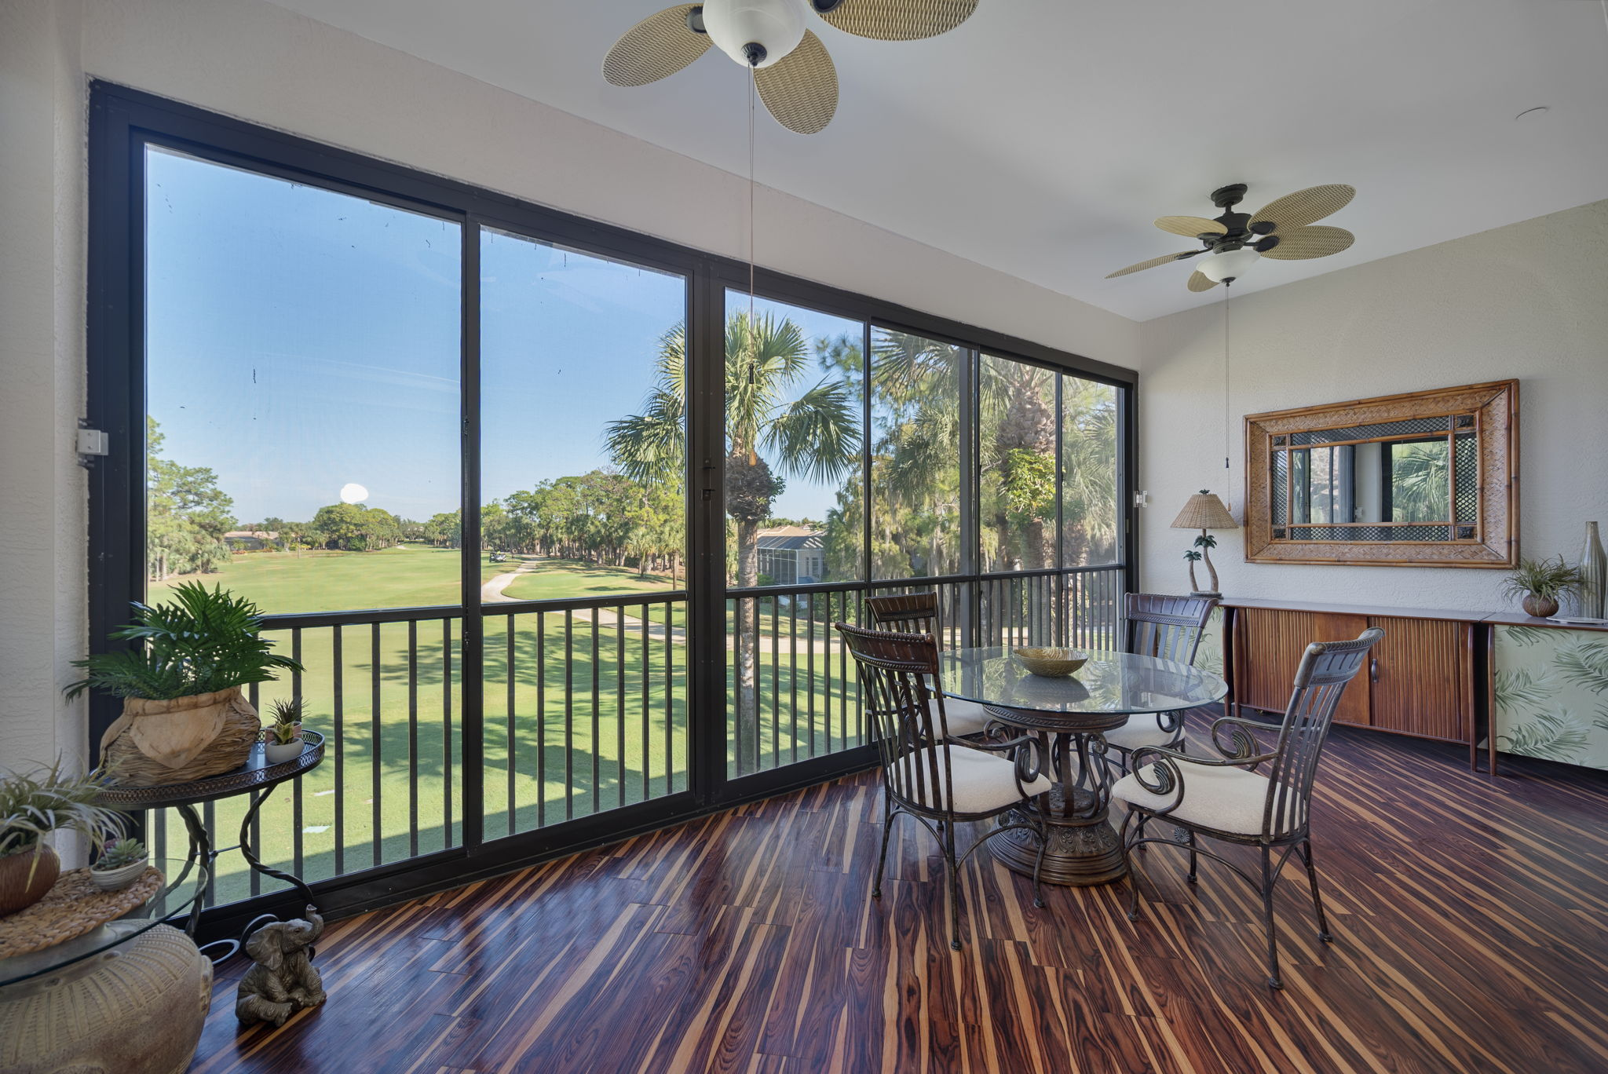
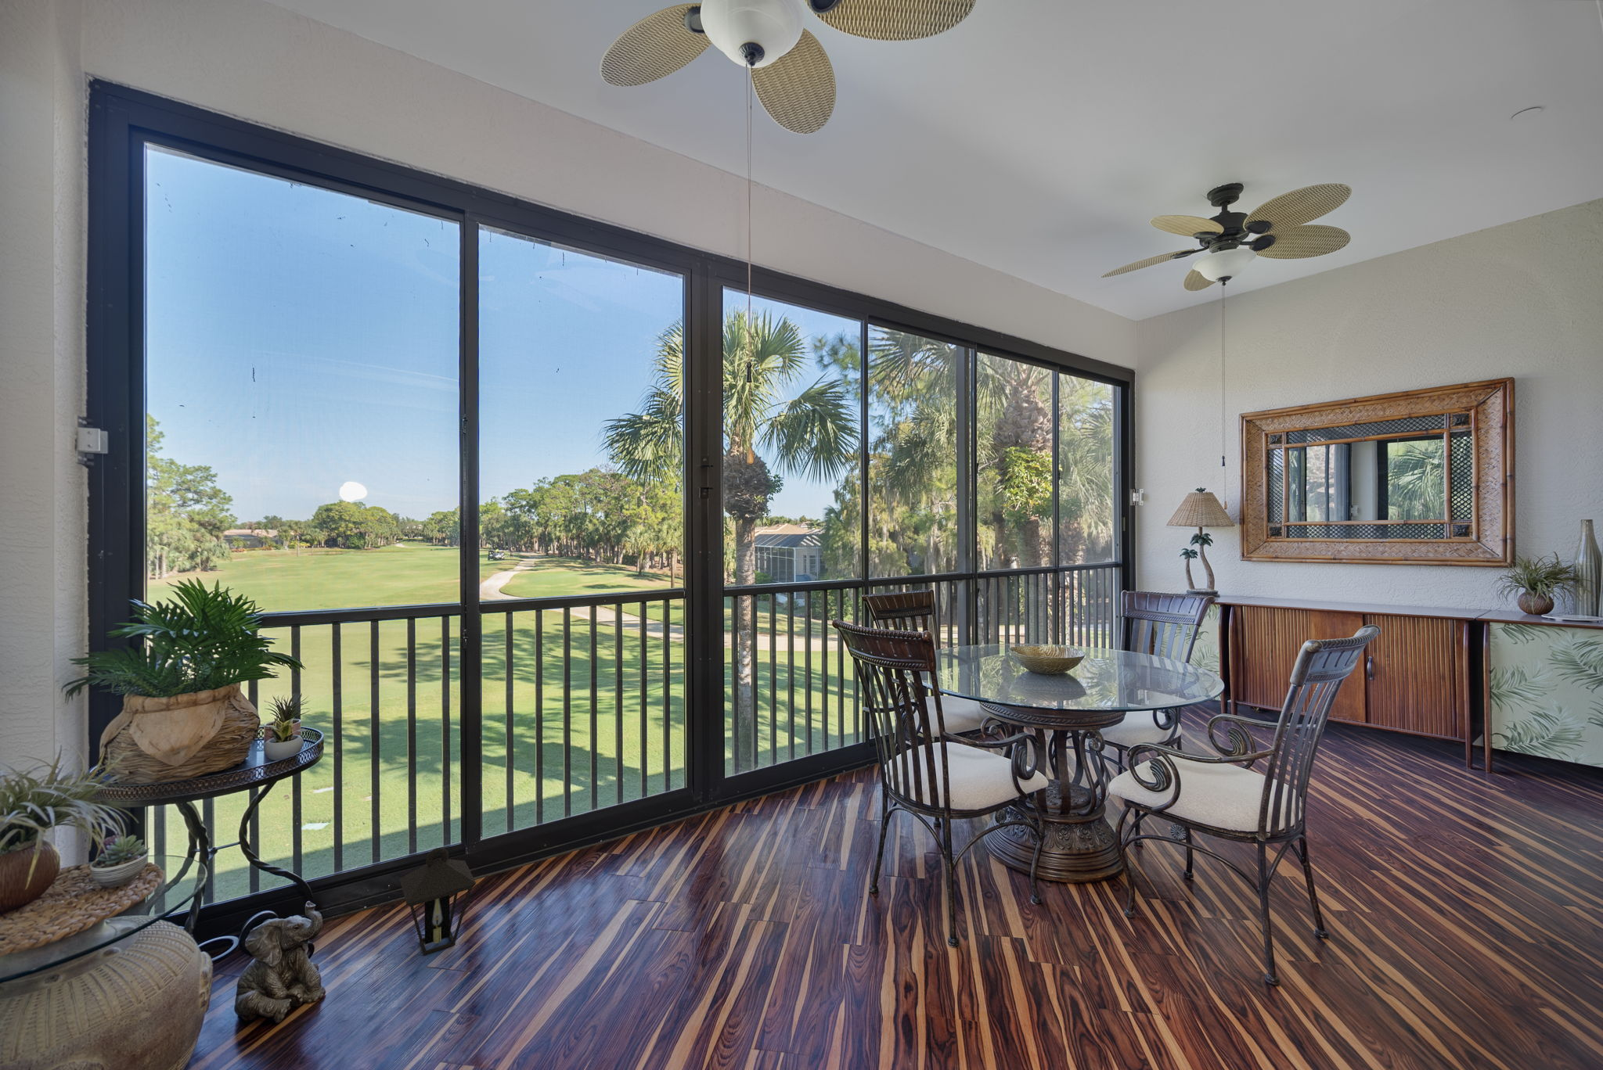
+ lantern [399,847,477,955]
